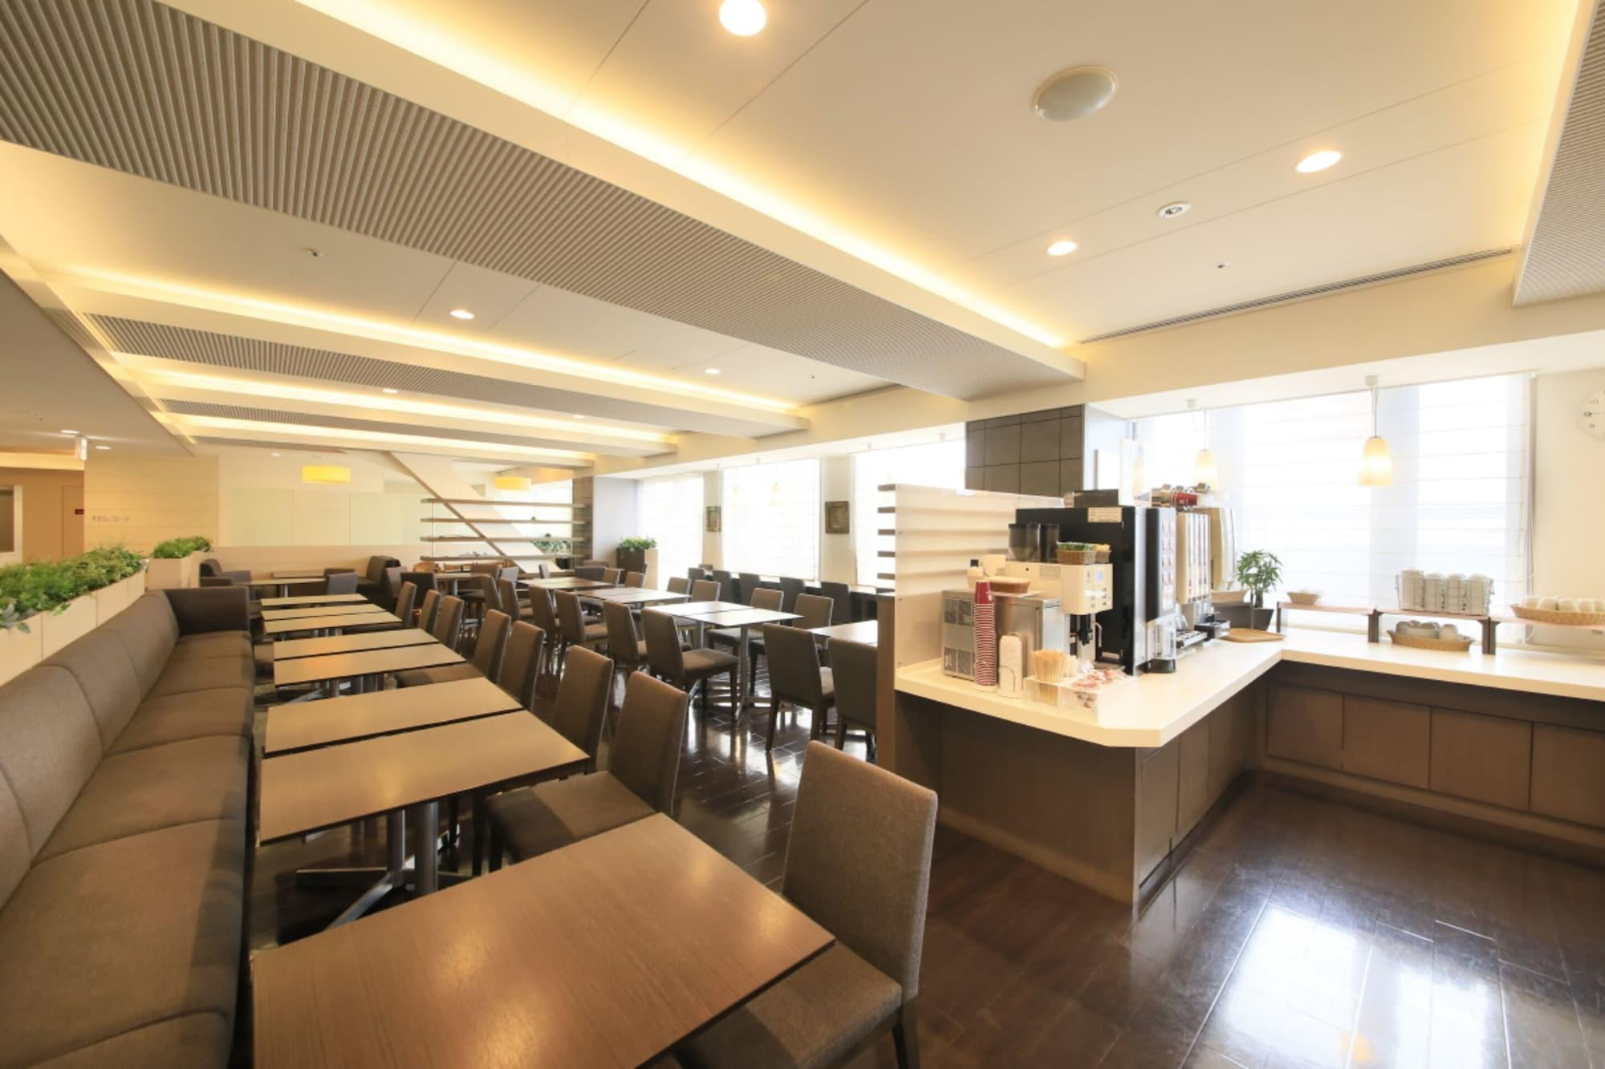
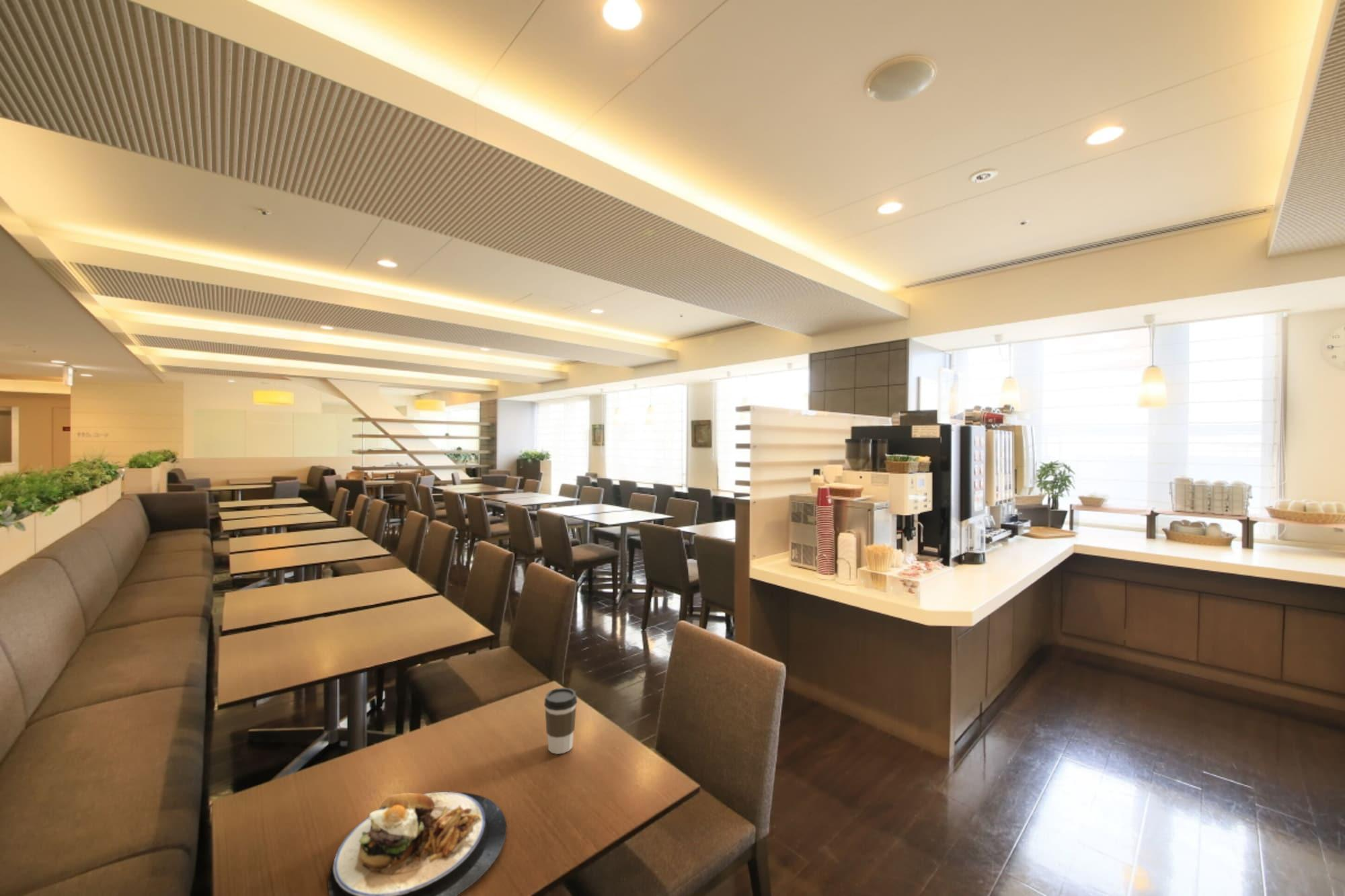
+ plate [327,791,507,896]
+ coffee cup [543,687,578,755]
